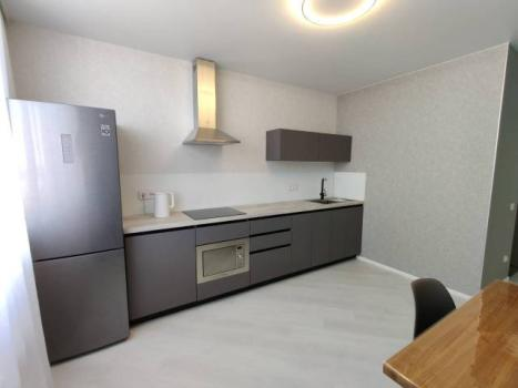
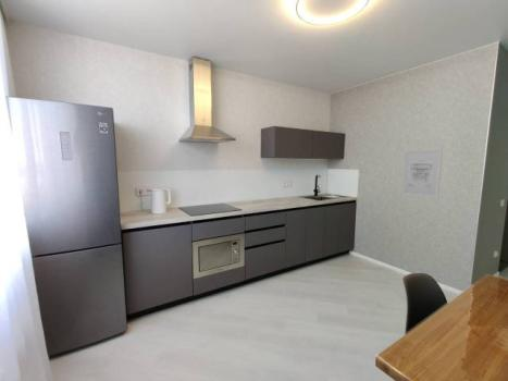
+ wall art [400,148,444,200]
